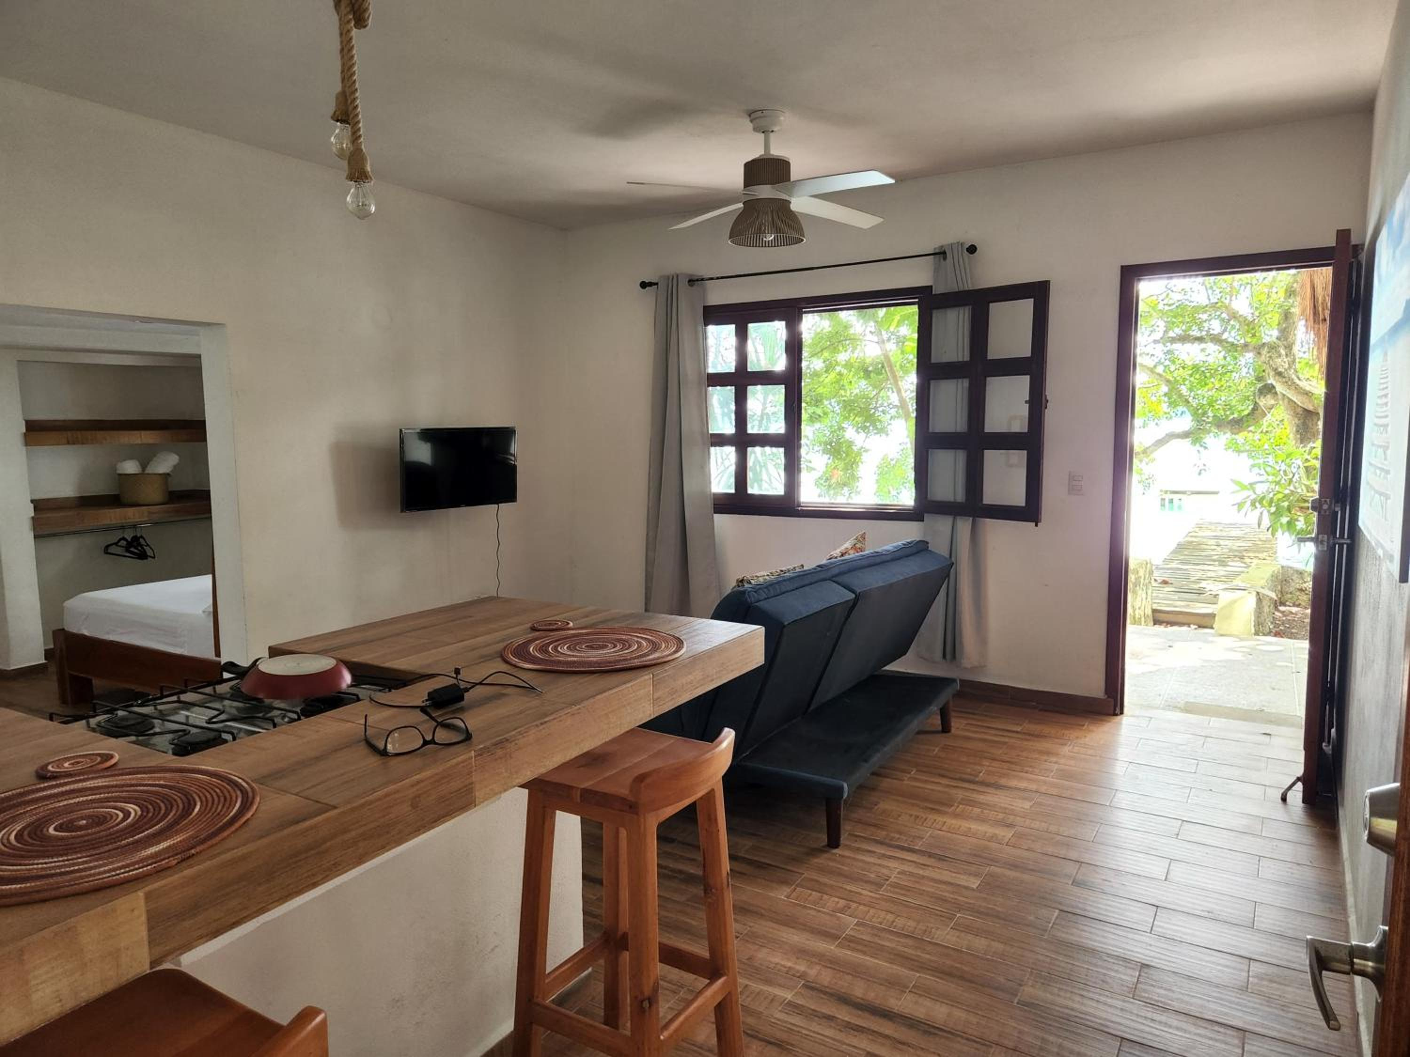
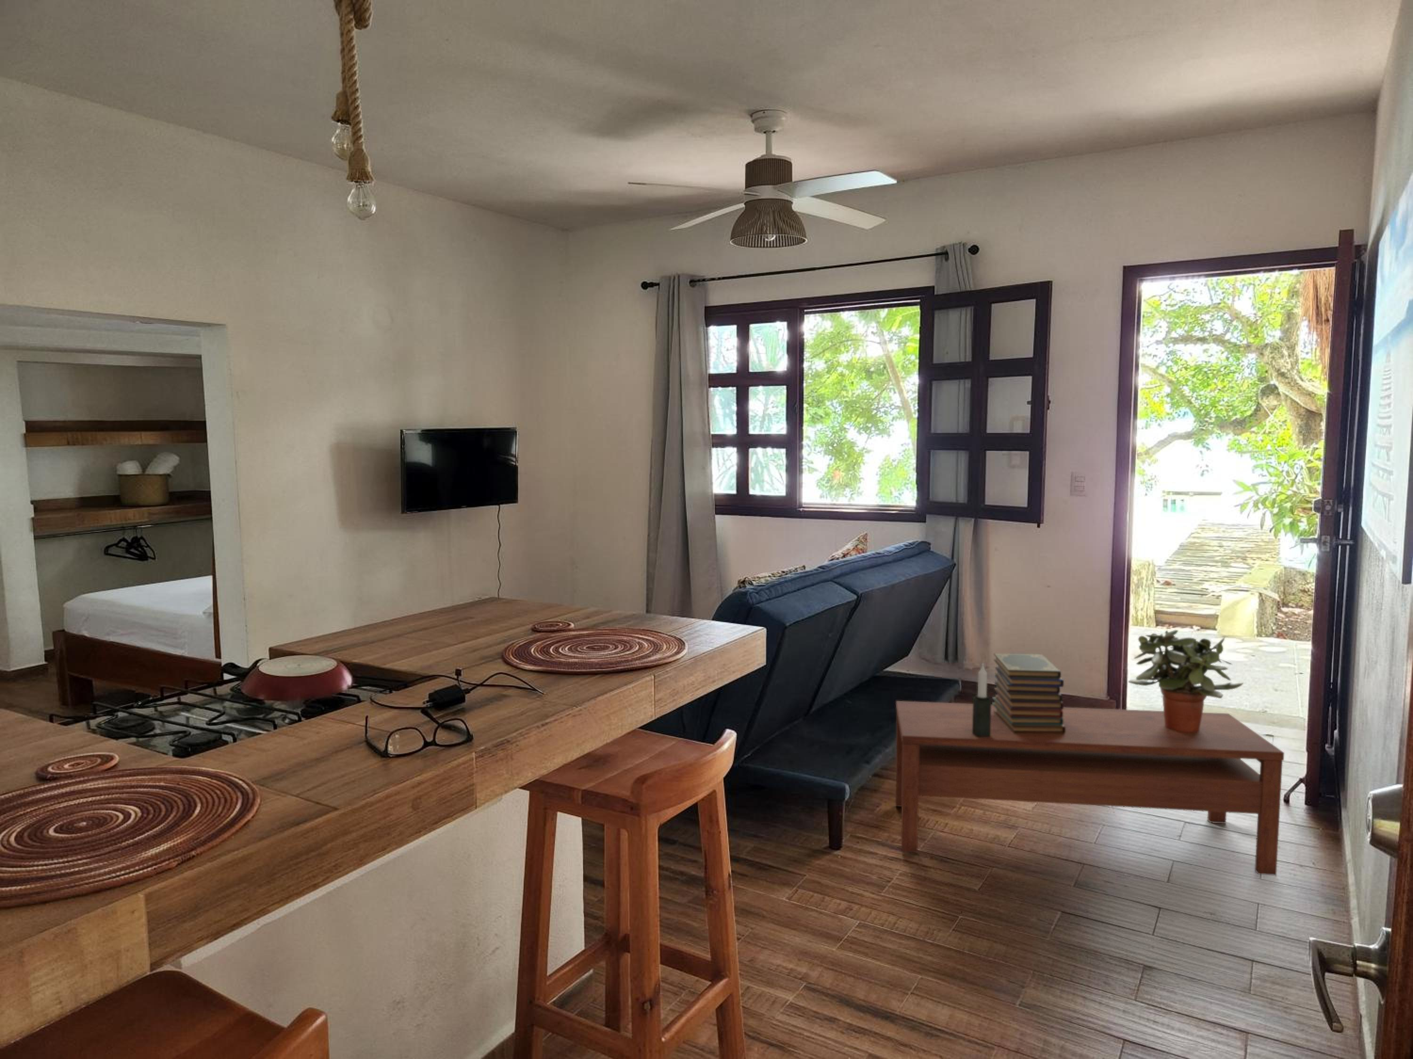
+ potted plant [1127,630,1244,732]
+ book stack [991,653,1066,734]
+ coffee table [895,701,1285,875]
+ candle [972,663,991,738]
